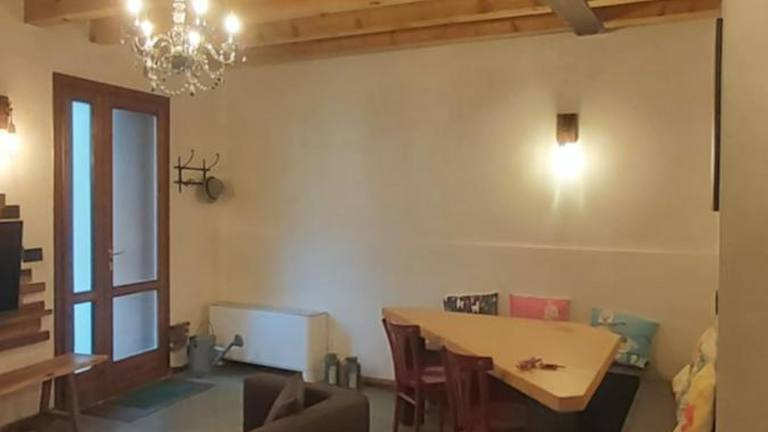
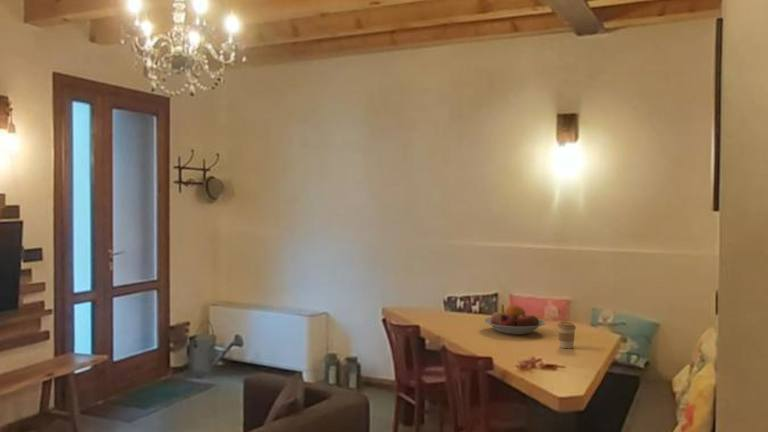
+ fruit bowl [483,304,546,336]
+ coffee cup [557,321,577,349]
